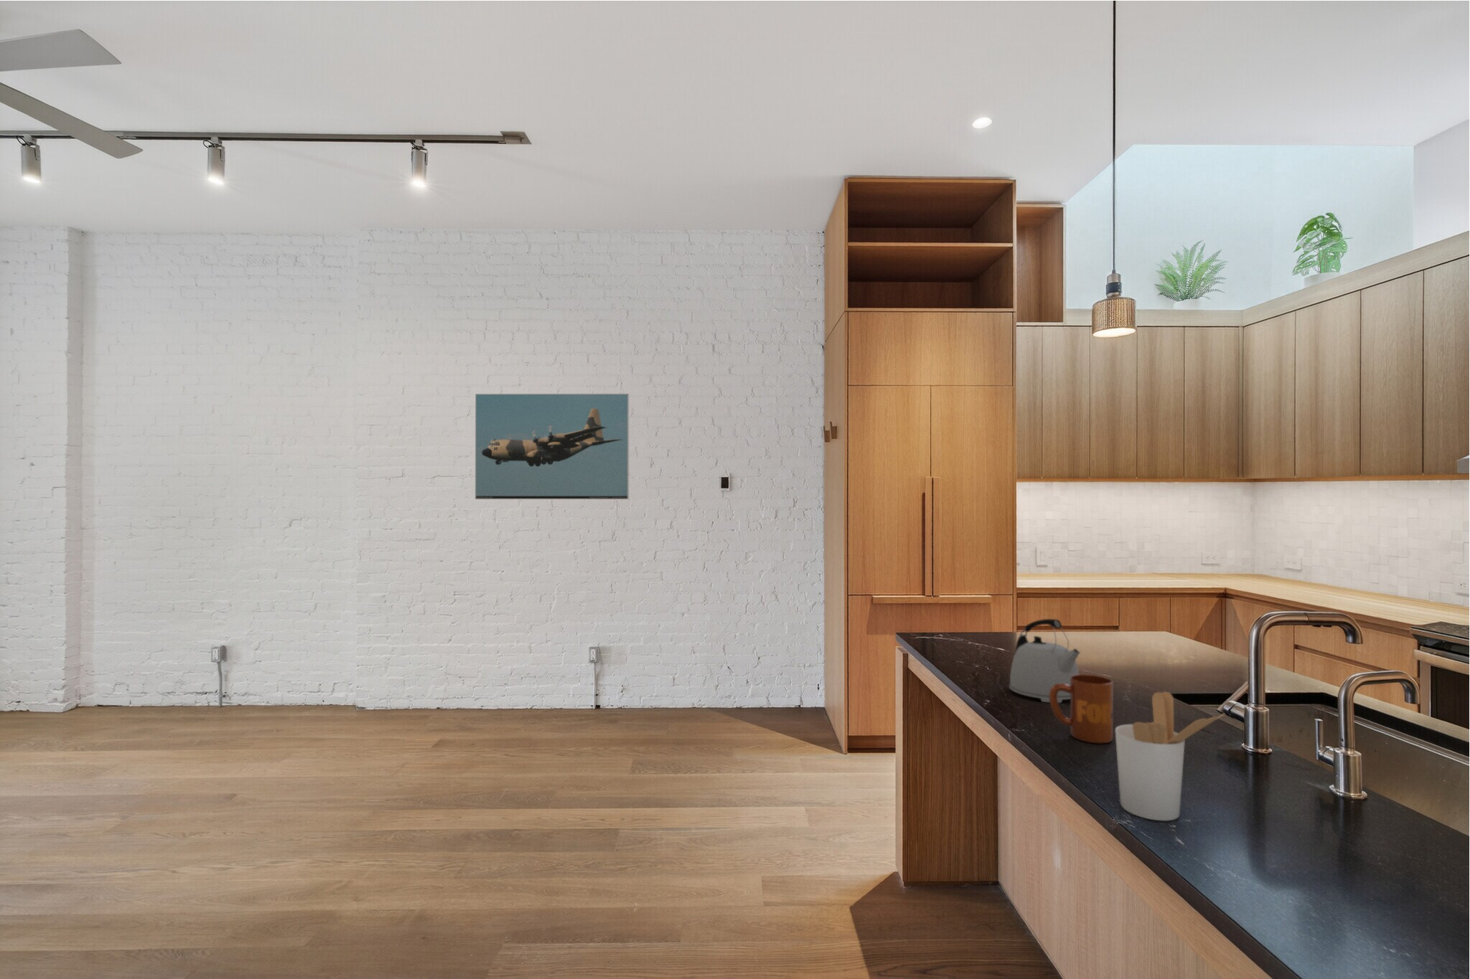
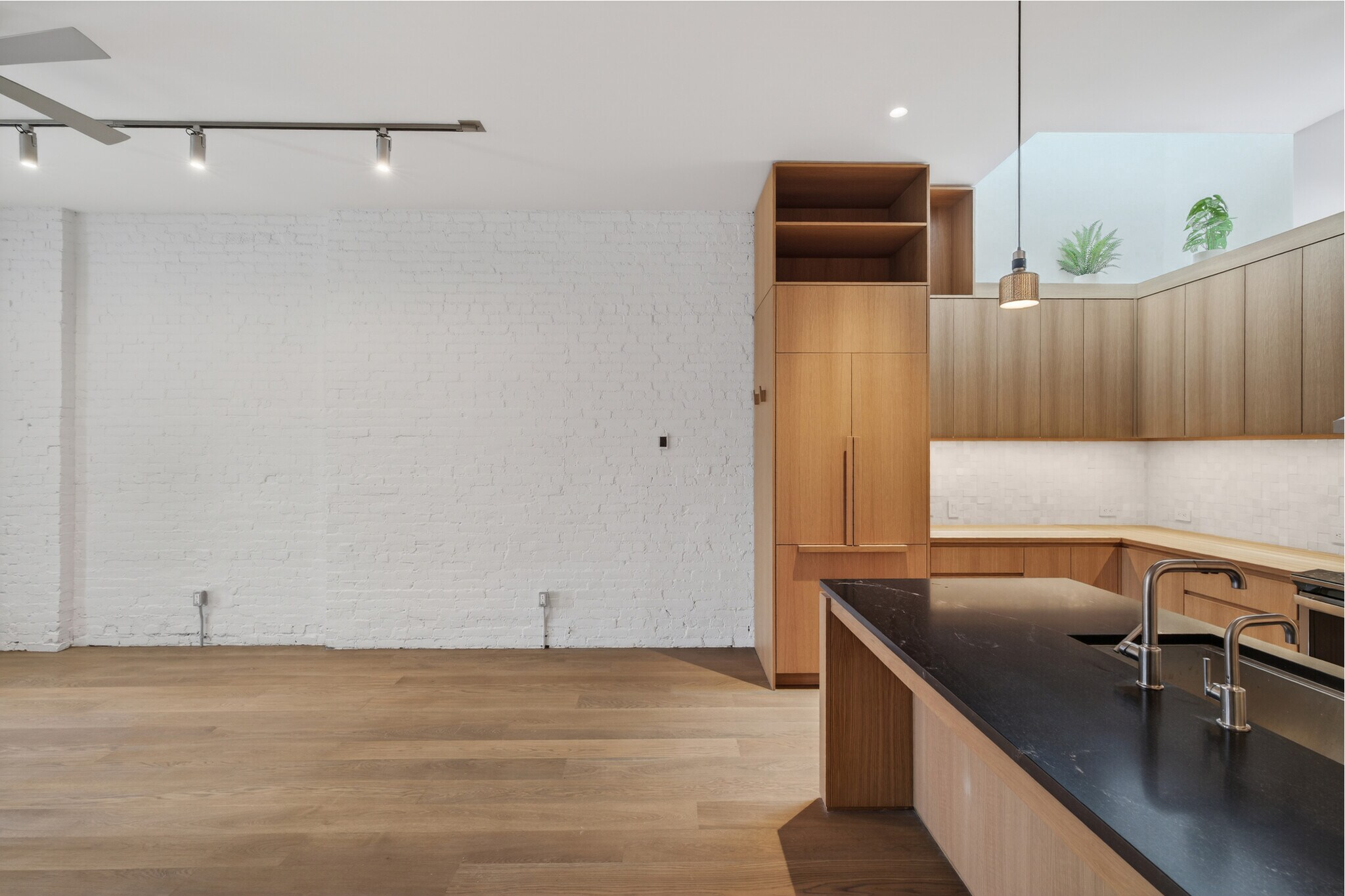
- kettle [1009,618,1081,704]
- mug [1049,673,1114,744]
- utensil holder [1114,691,1225,822]
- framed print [474,393,630,500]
